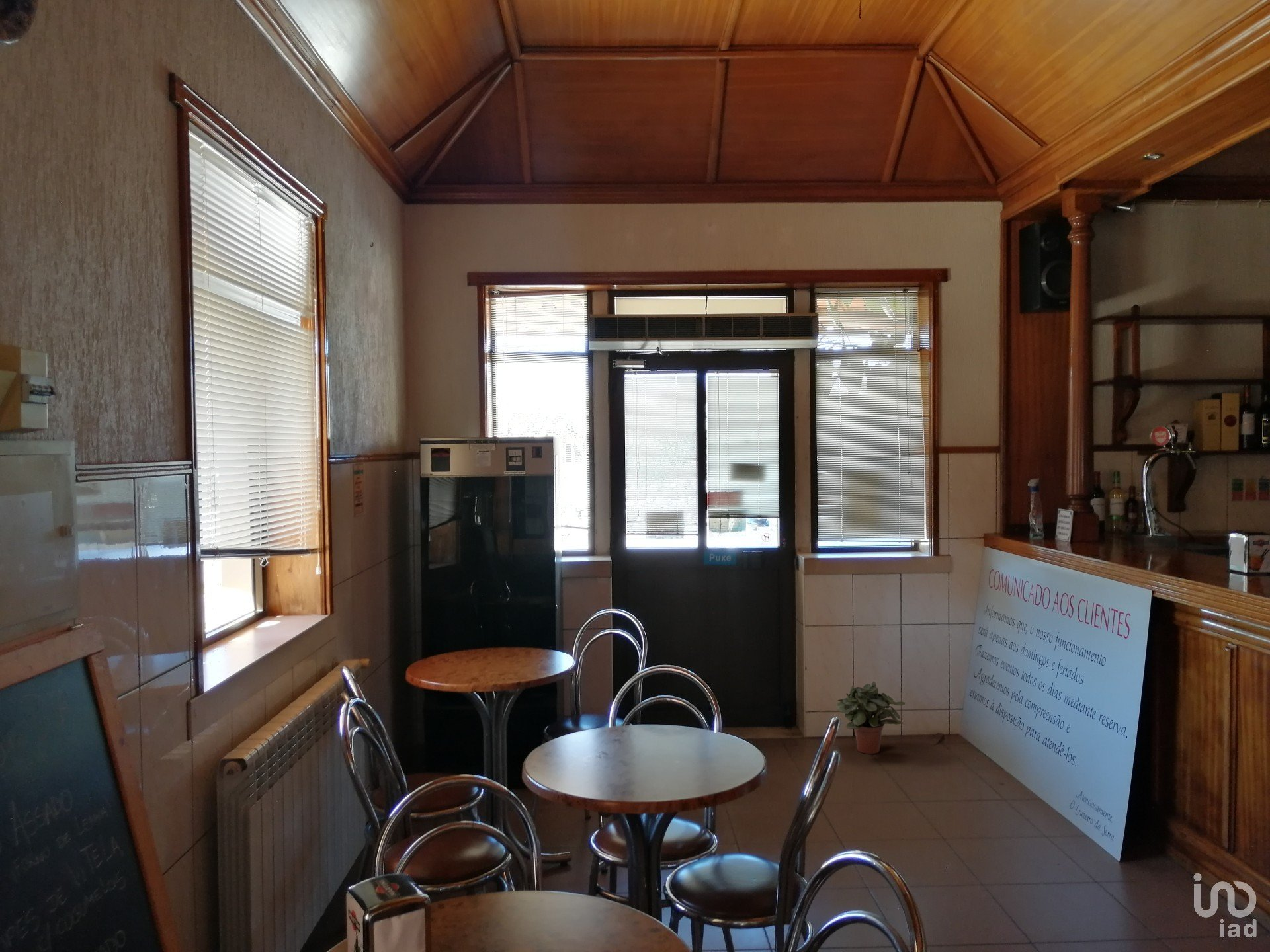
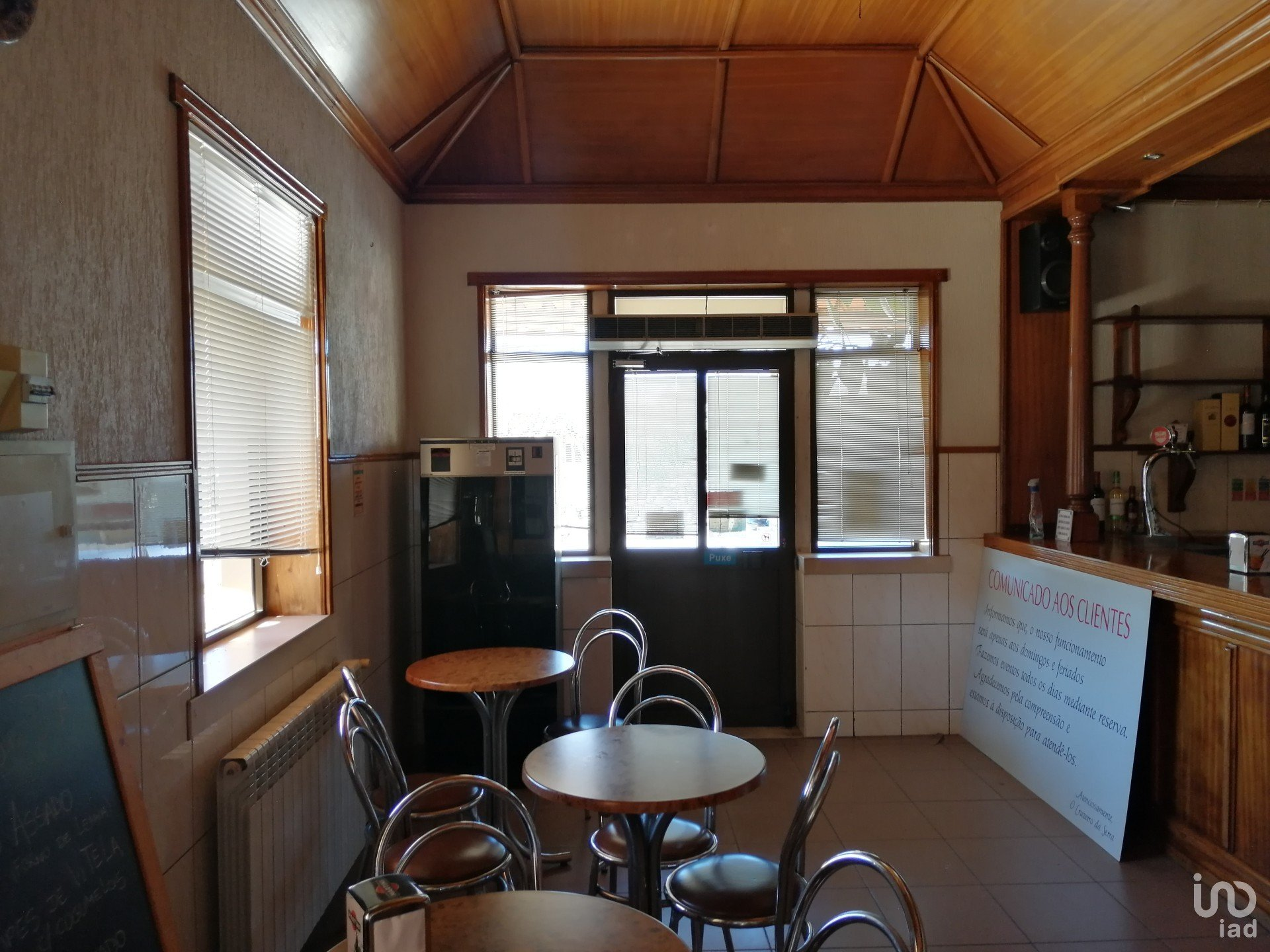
- potted plant [836,681,906,754]
